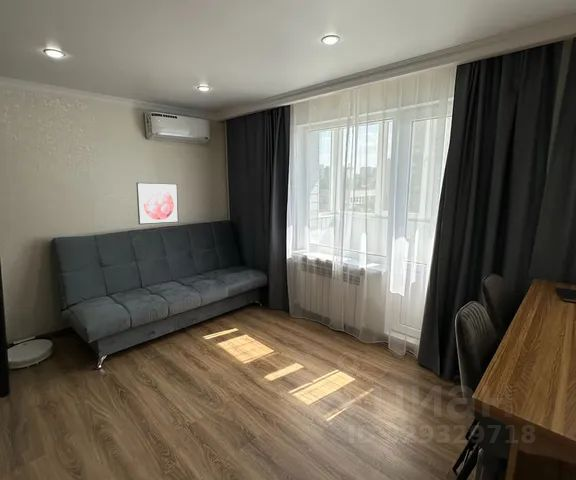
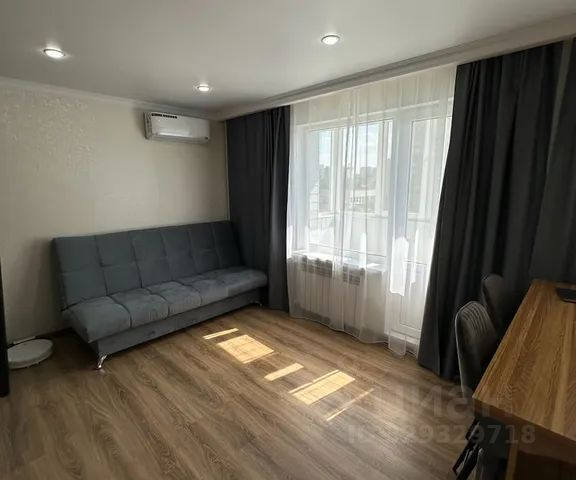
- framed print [135,181,180,225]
